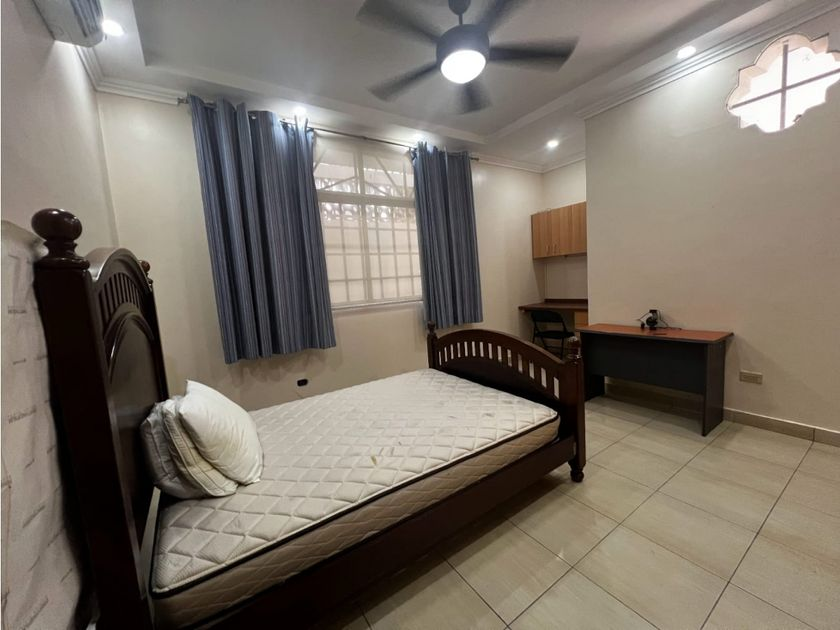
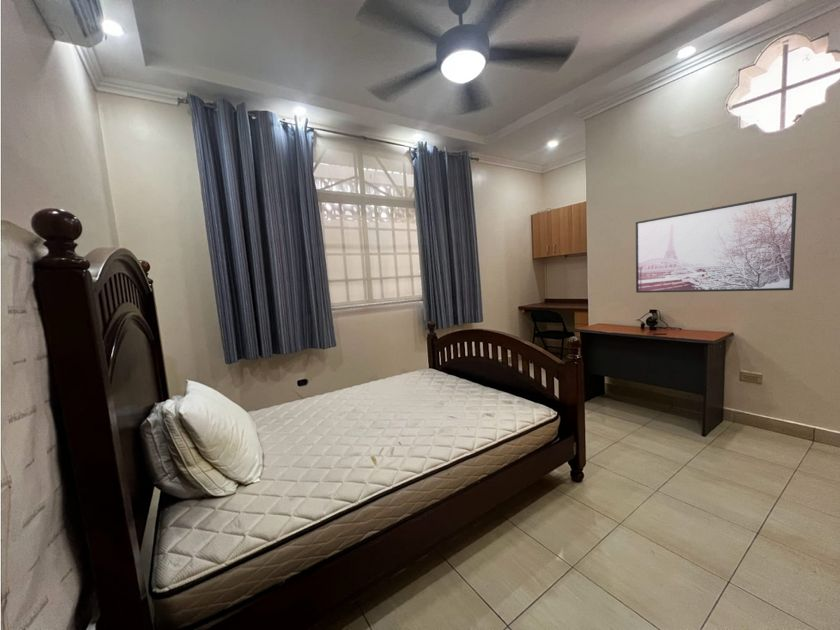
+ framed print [635,192,798,294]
